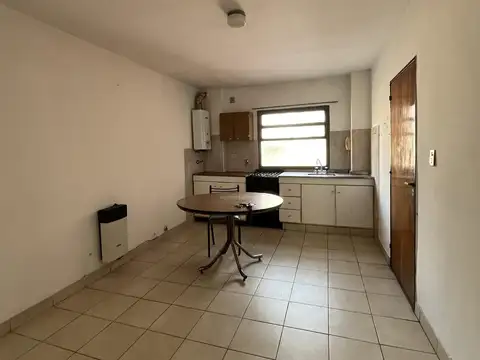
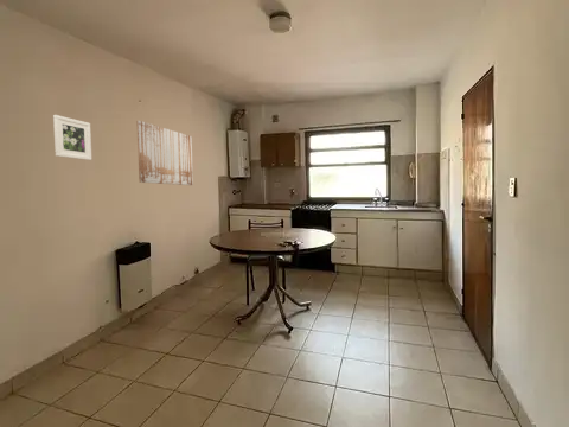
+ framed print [52,114,92,161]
+ wall art [136,120,194,186]
